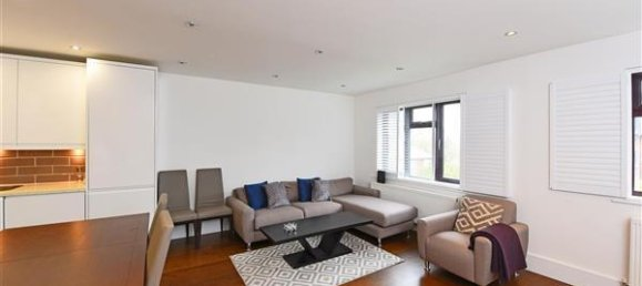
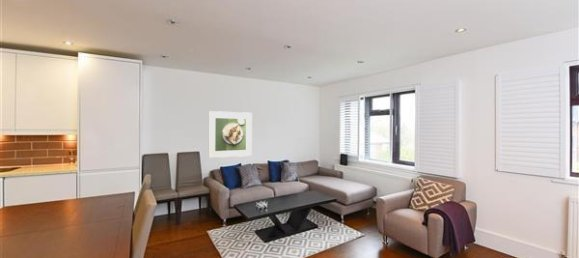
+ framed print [207,110,253,159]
